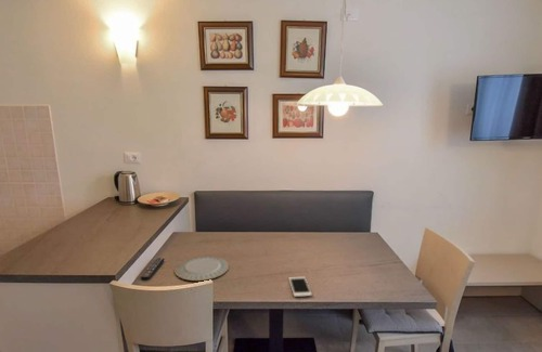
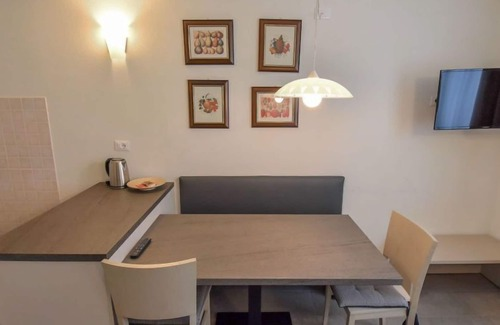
- chinaware [173,256,230,282]
- cell phone [287,276,313,298]
